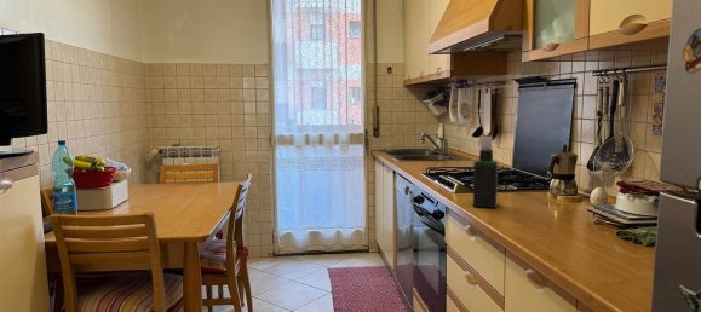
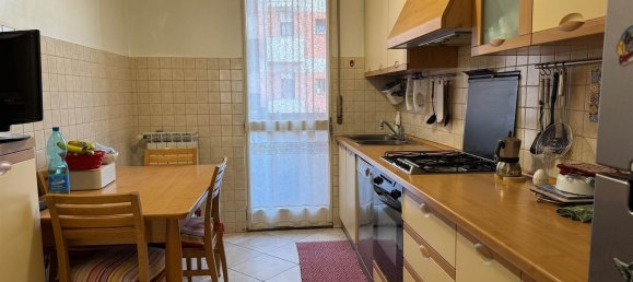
- spray bottle [472,135,499,209]
